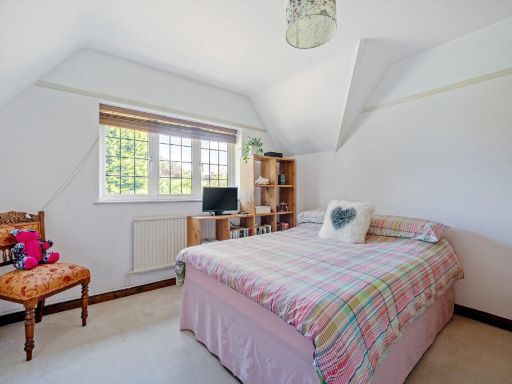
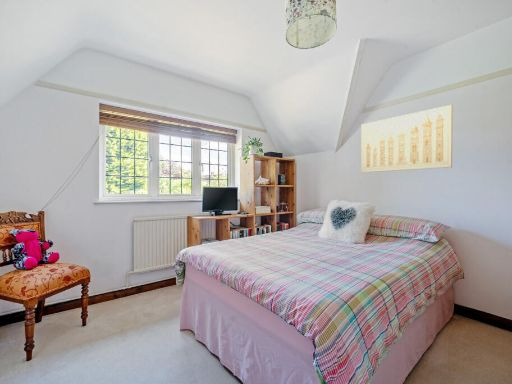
+ wall art [360,104,453,173]
